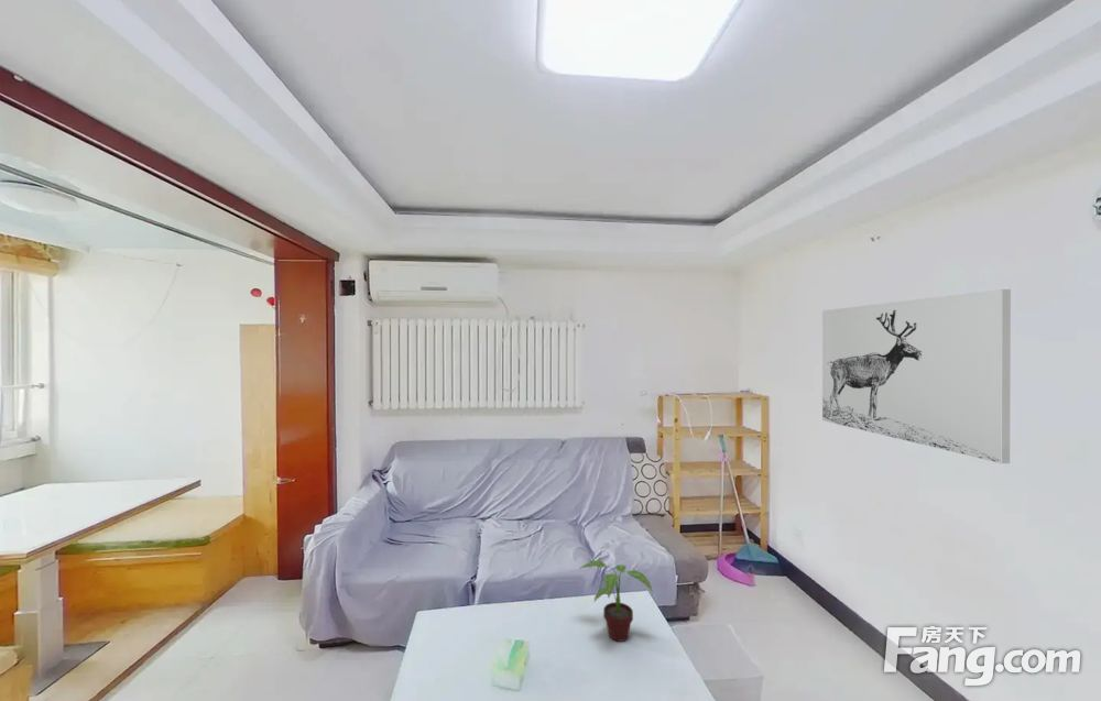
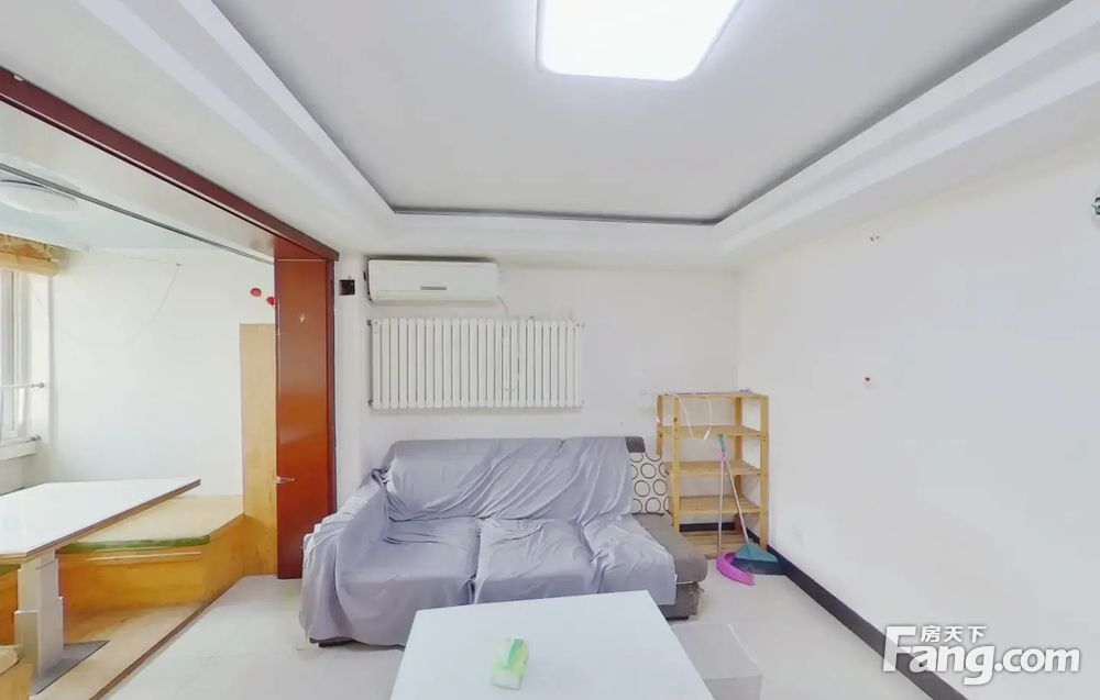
- wall art [821,288,1012,464]
- potted plant [578,559,654,643]
